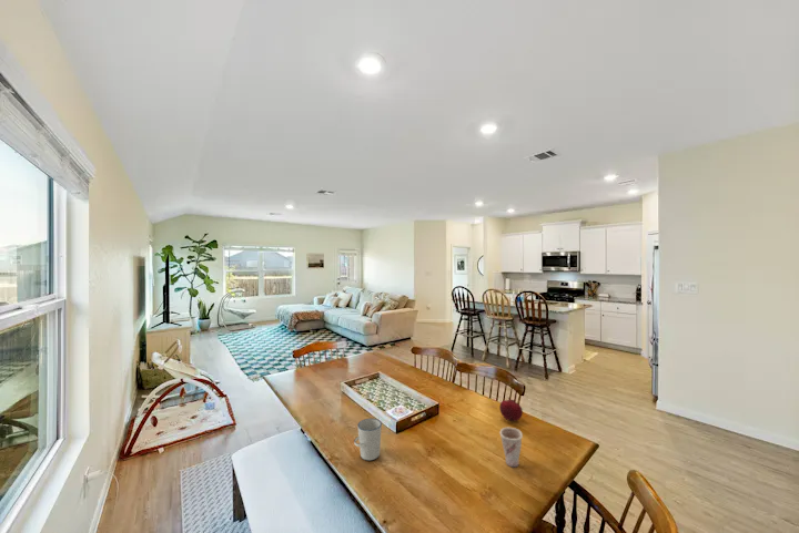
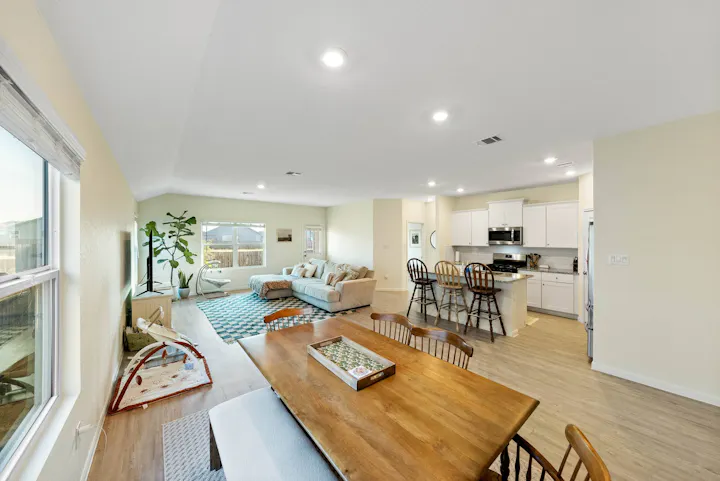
- cup [353,418,383,462]
- fruit [498,396,524,422]
- cup [498,427,524,469]
